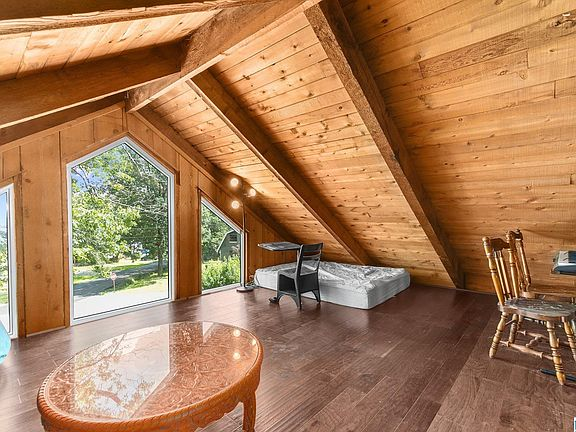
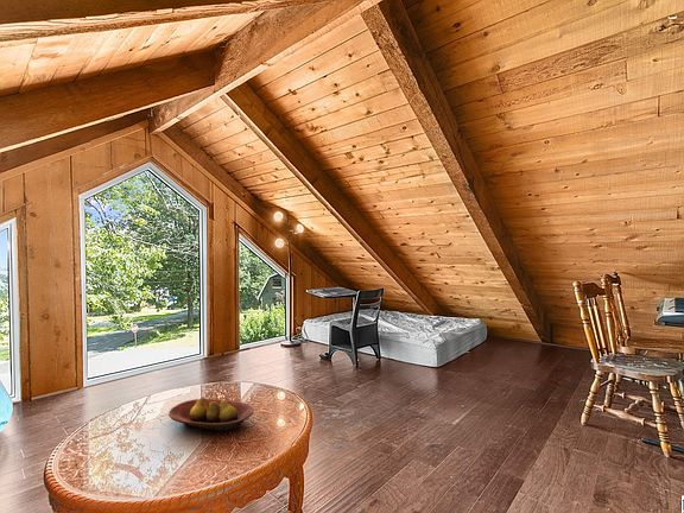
+ fruit bowl [167,397,255,432]
